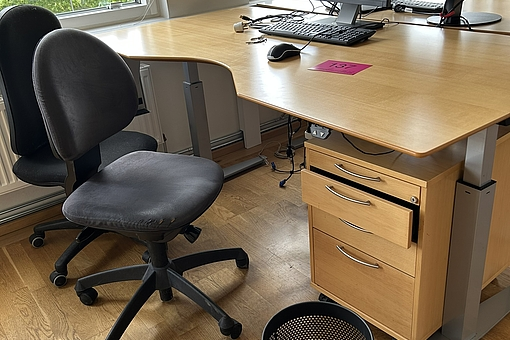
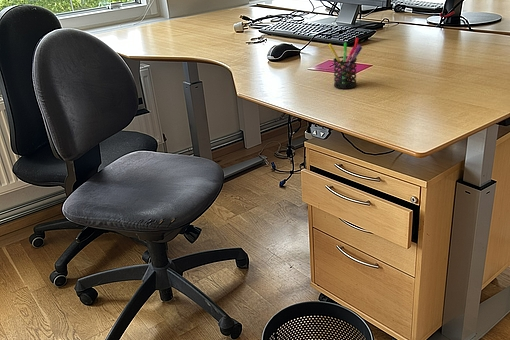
+ pen holder [327,37,363,90]
